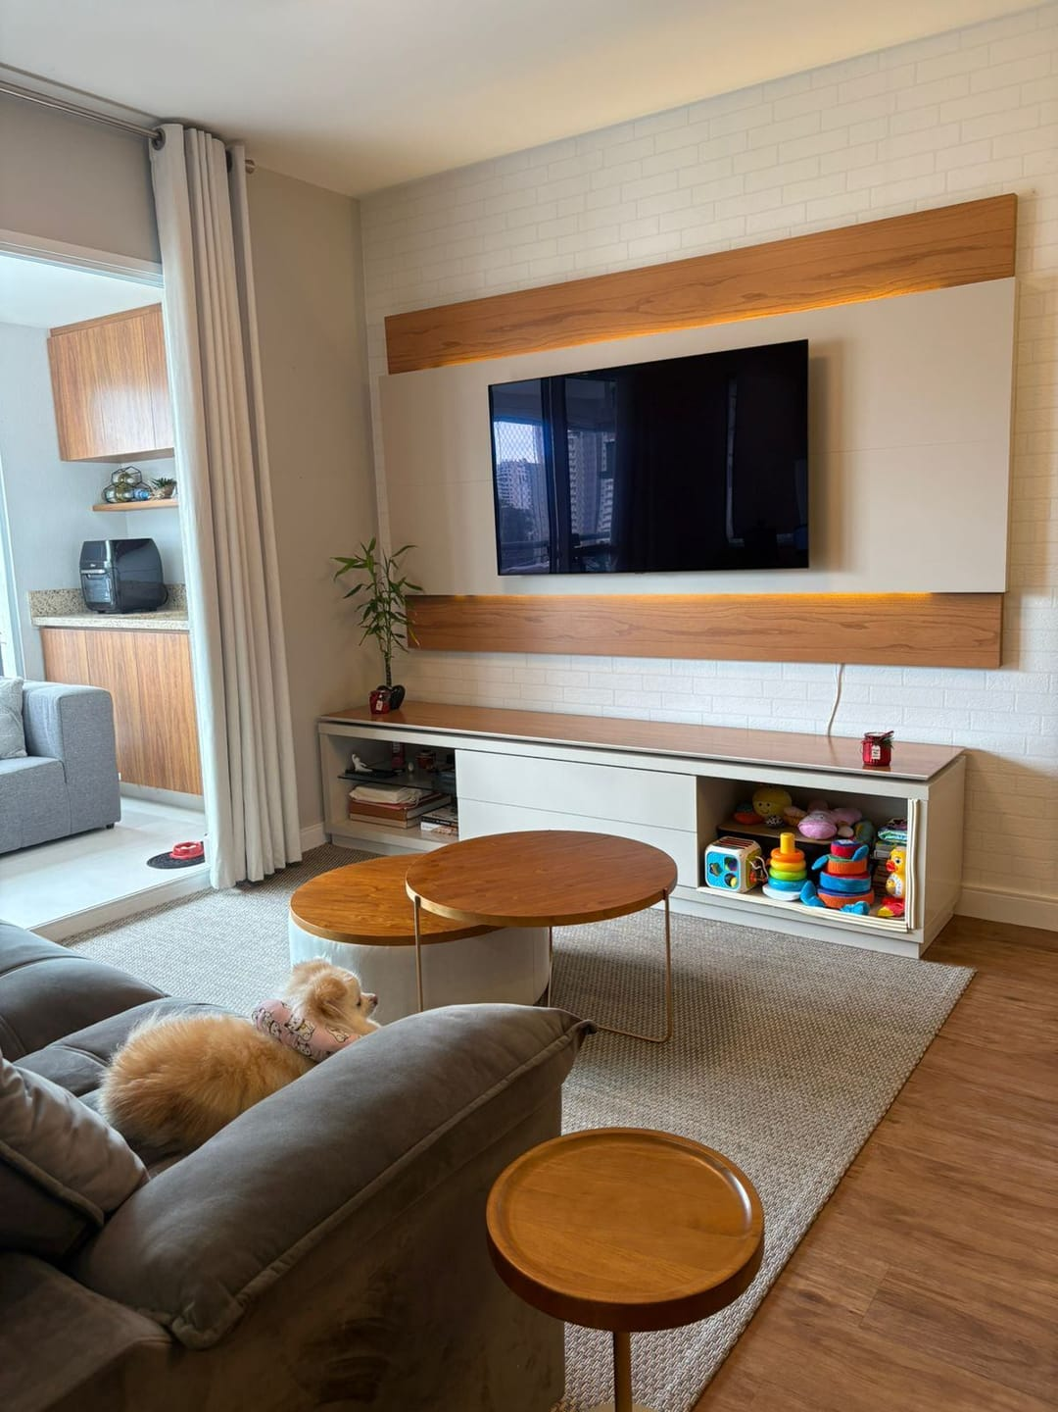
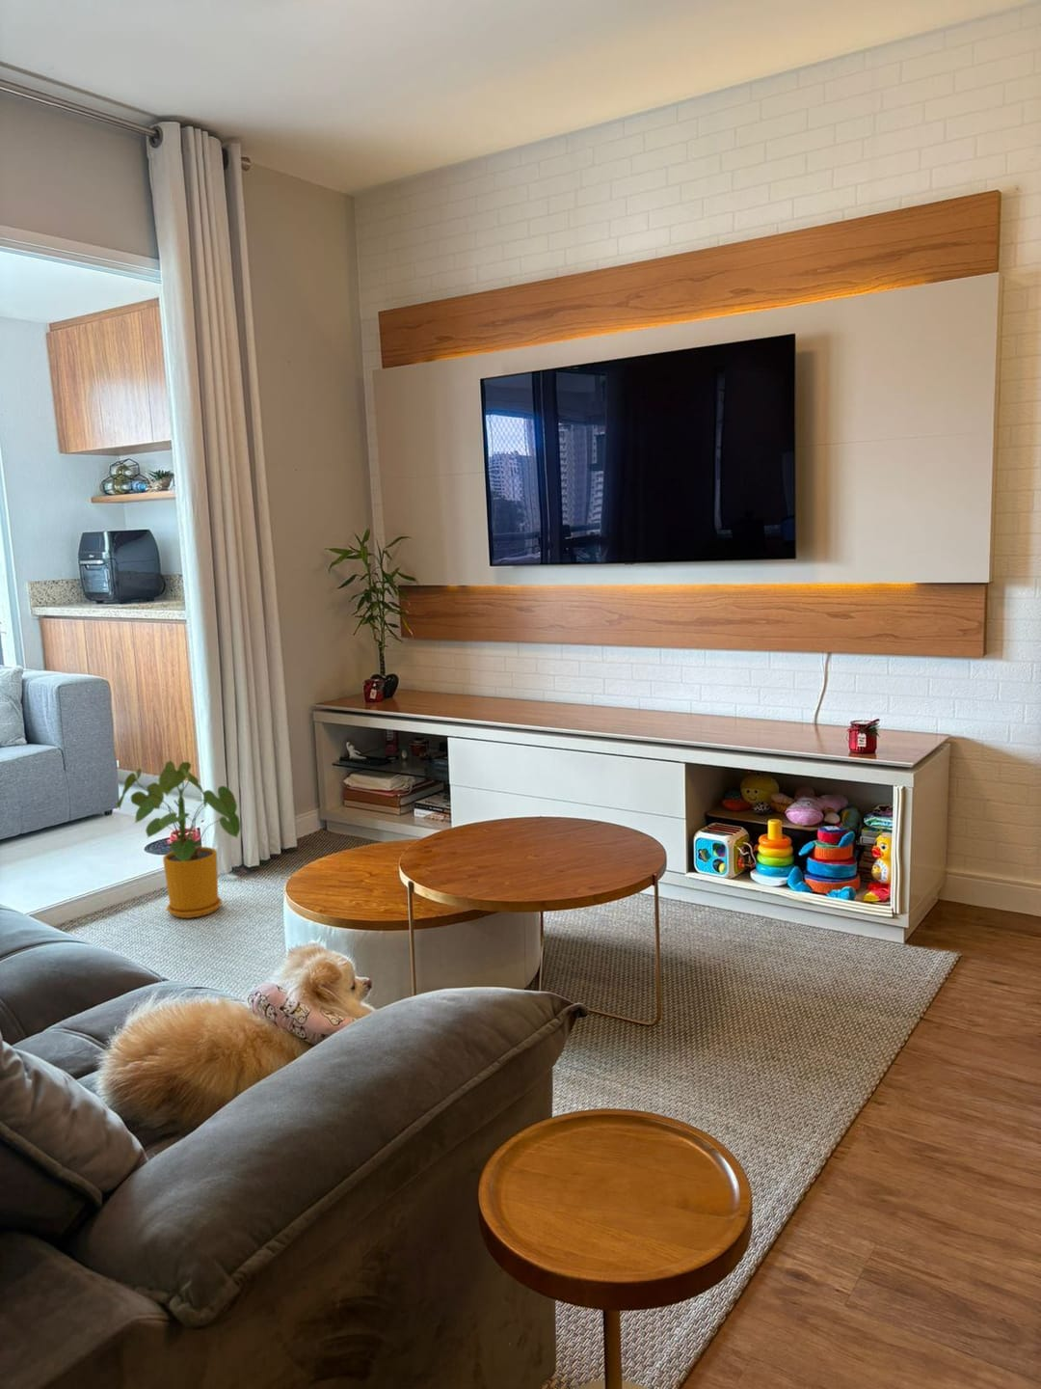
+ house plant [116,760,241,919]
